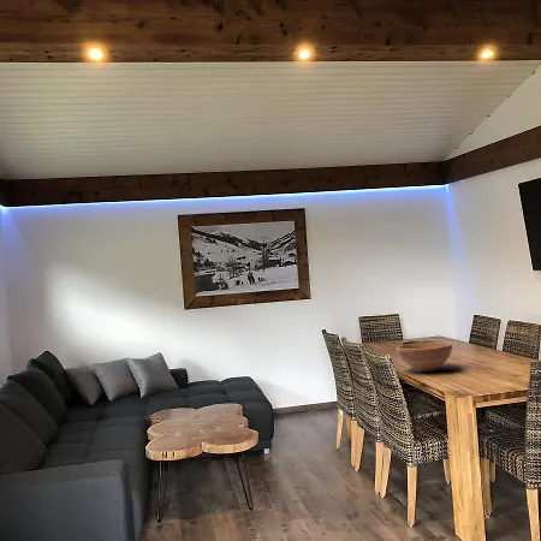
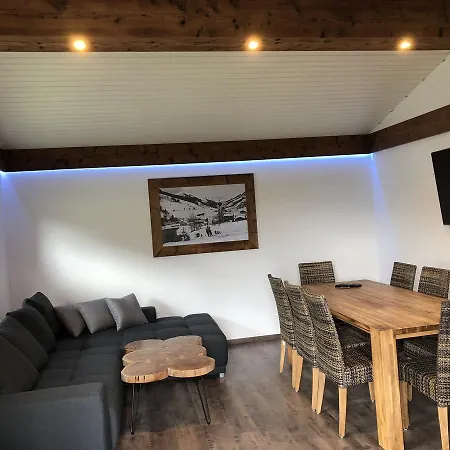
- fruit bowl [396,341,453,373]
